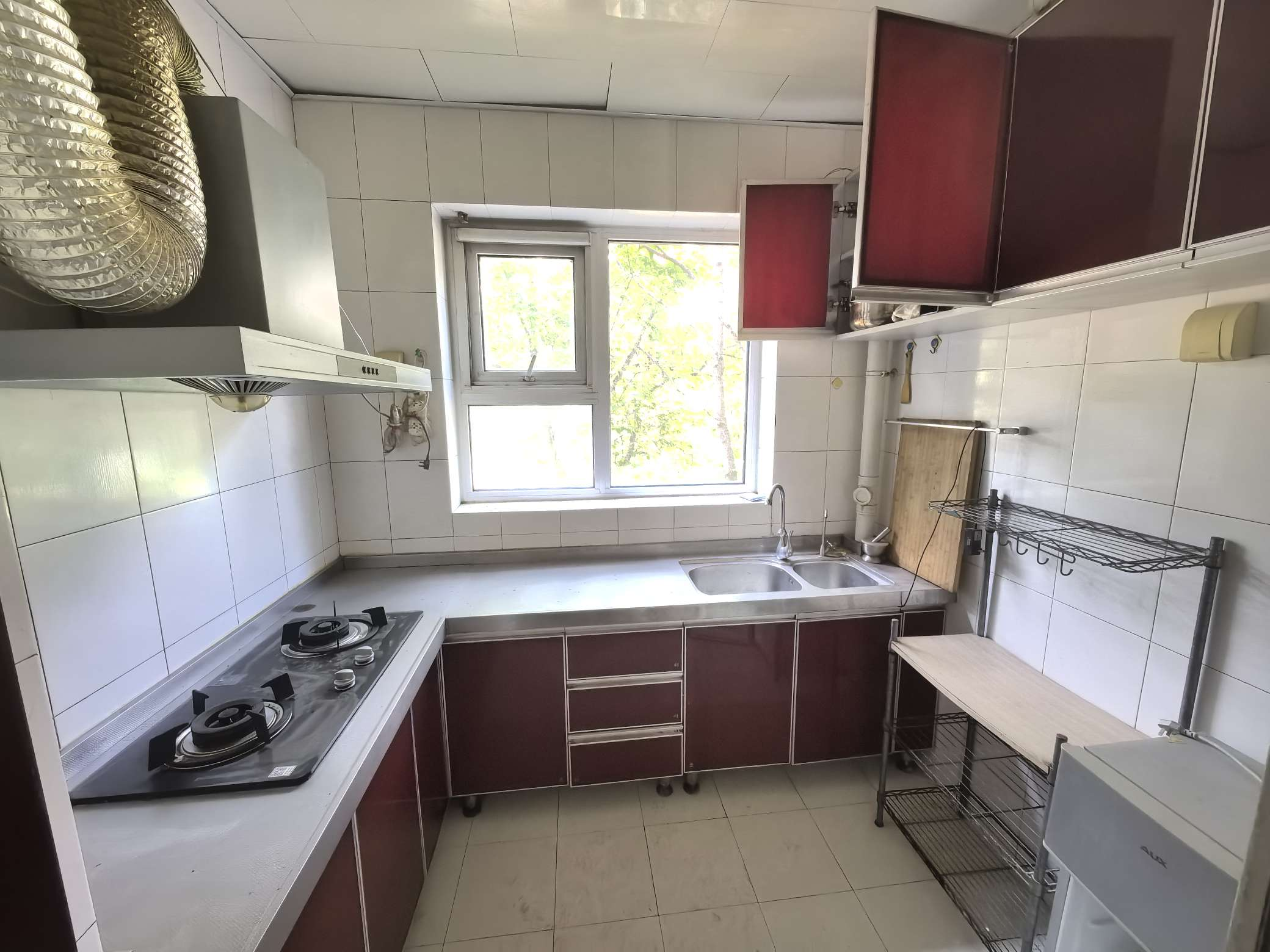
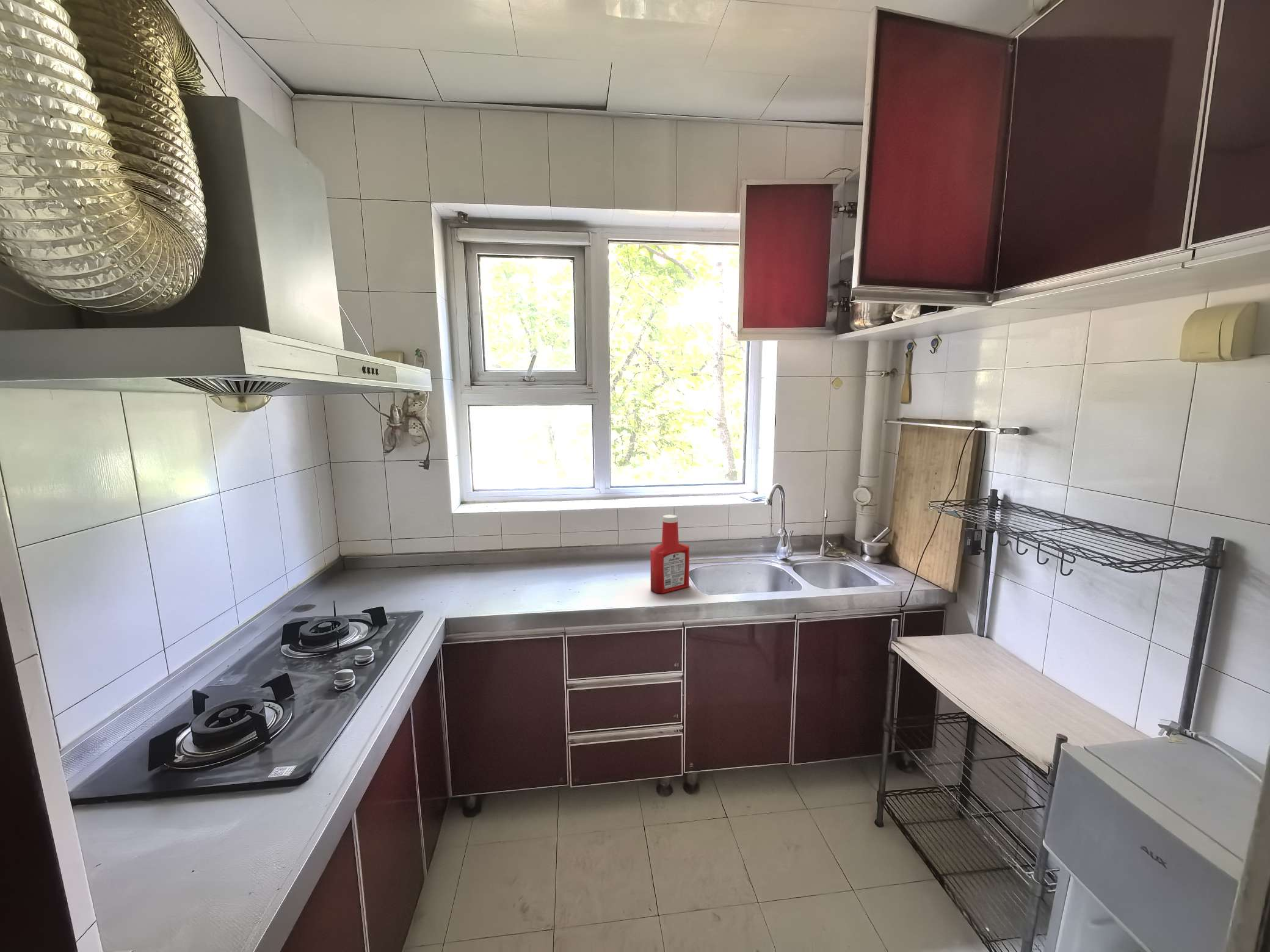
+ soap bottle [650,514,690,594]
